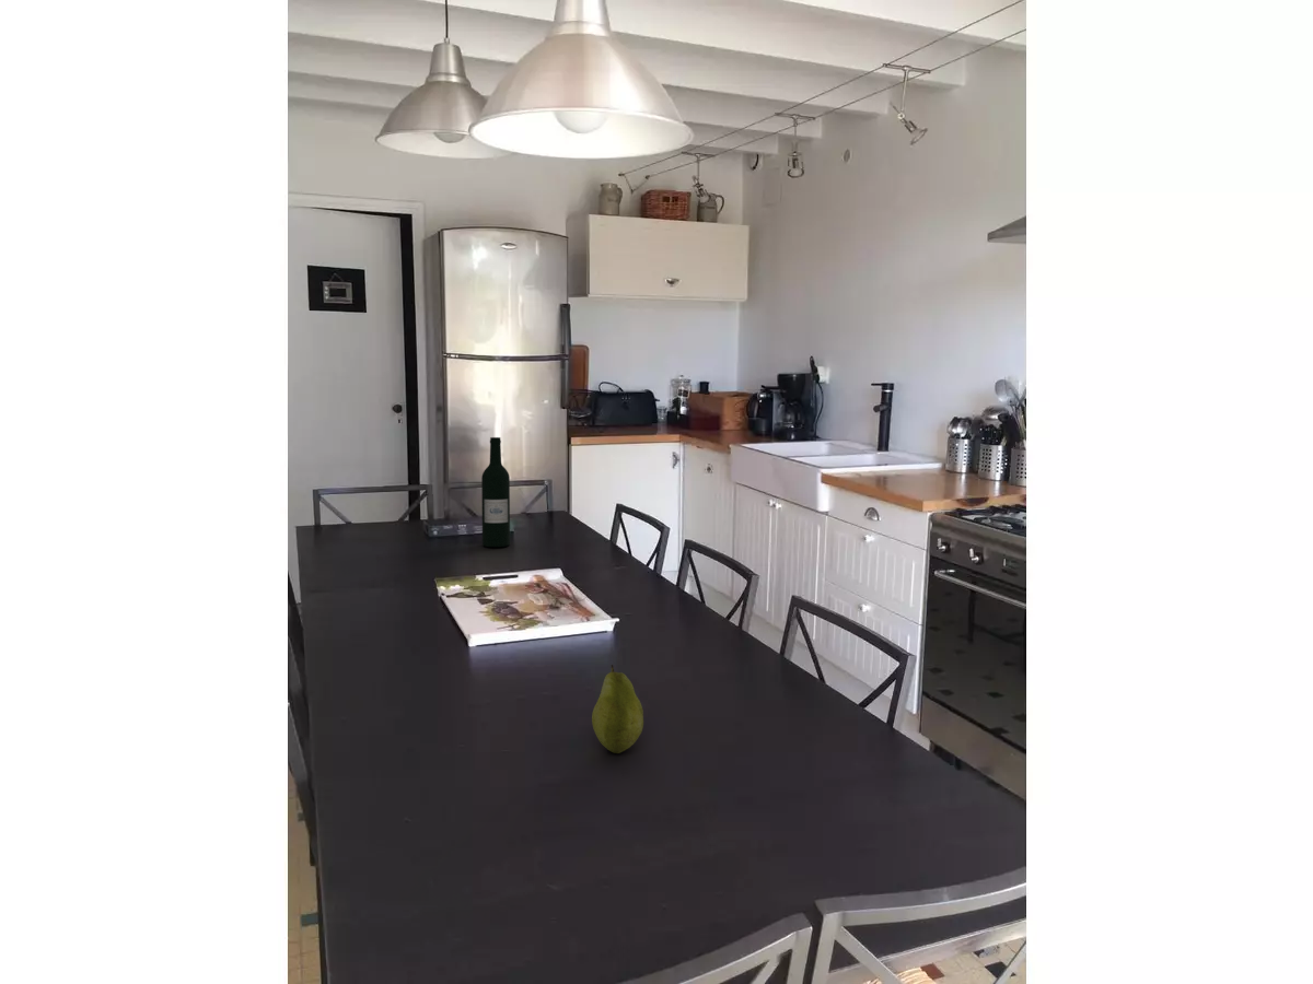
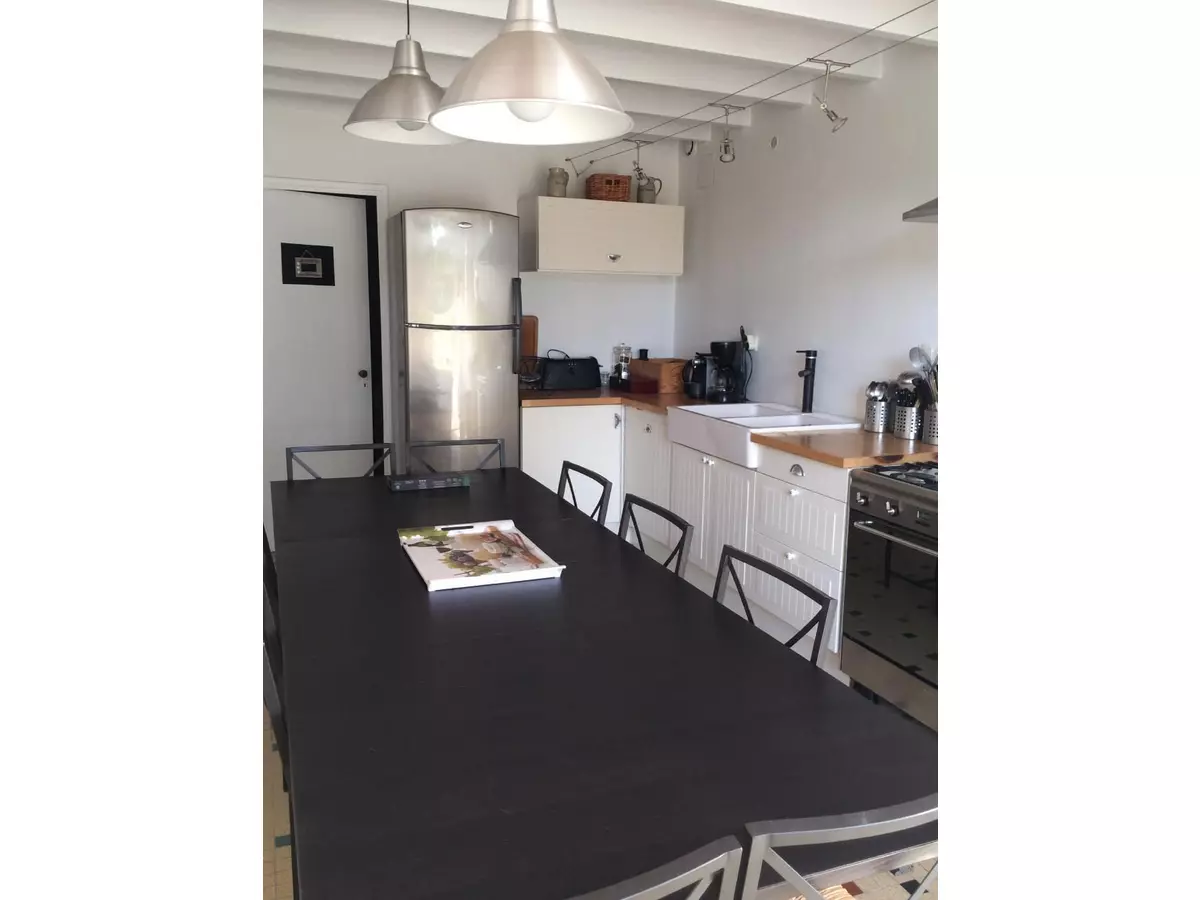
- fruit [591,664,644,754]
- wine bottle [480,436,511,548]
